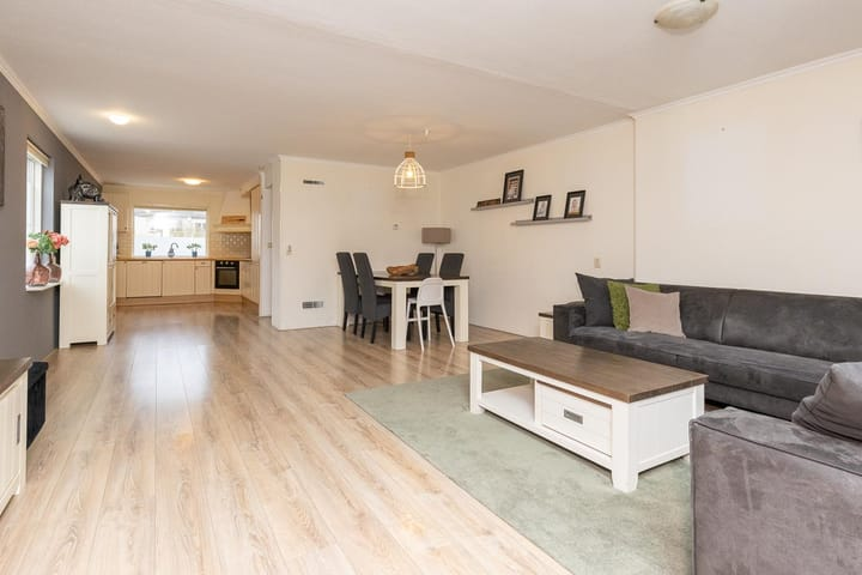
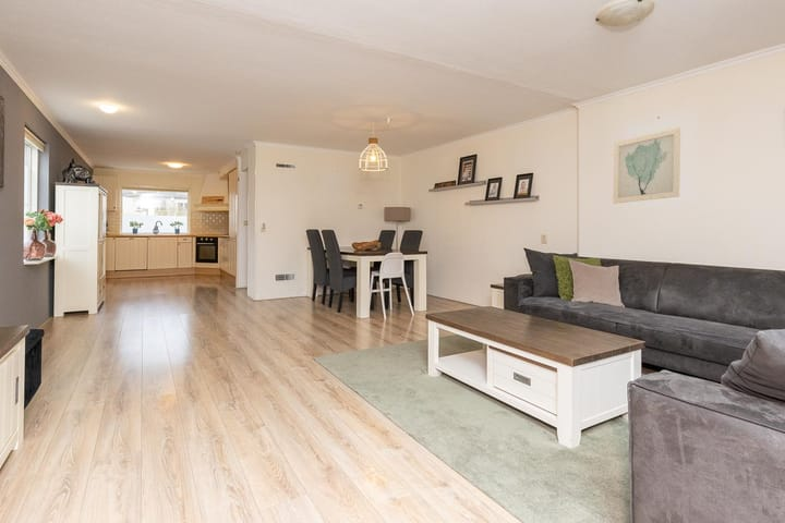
+ wall art [612,126,681,205]
